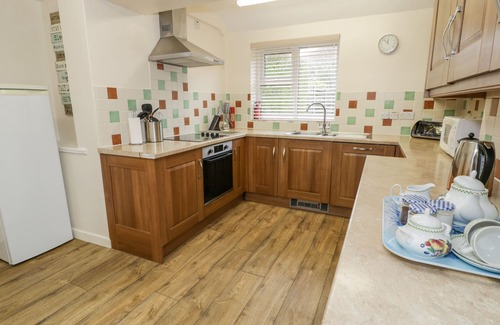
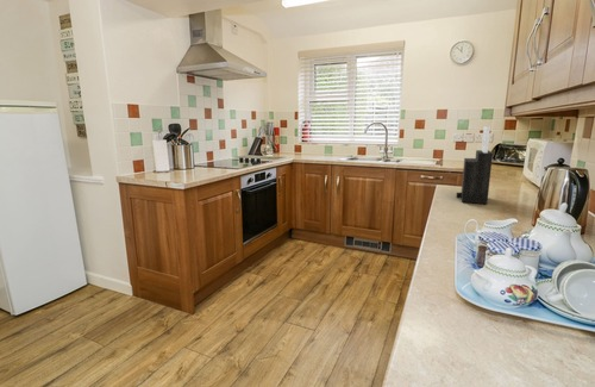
+ knife block [455,125,494,205]
